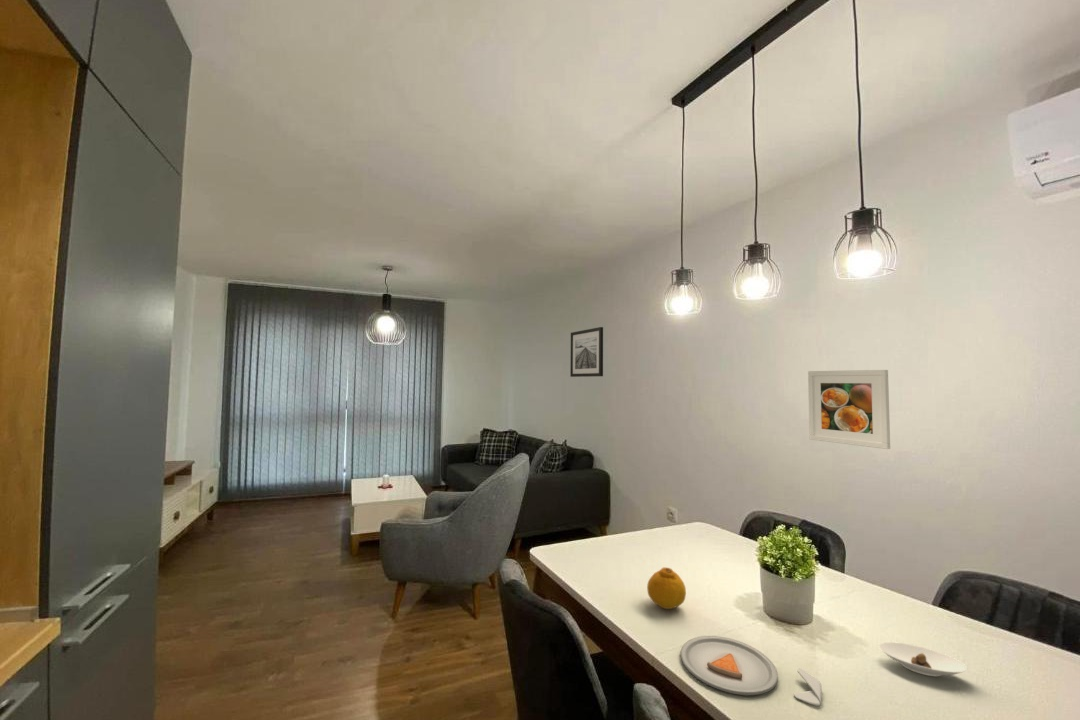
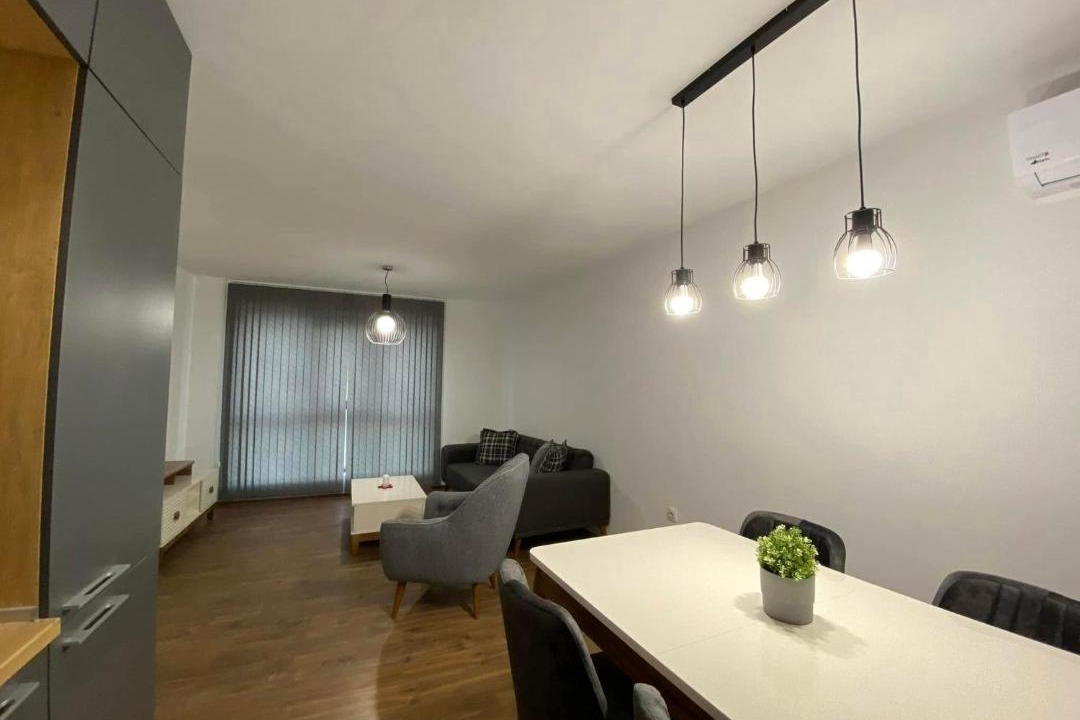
- fruit [646,567,687,610]
- saucer [877,641,968,677]
- wall art [569,326,604,378]
- dinner plate [680,635,822,707]
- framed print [807,369,891,450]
